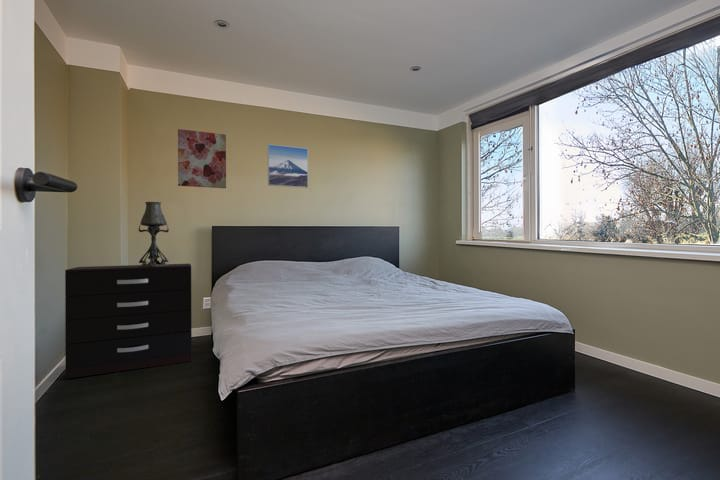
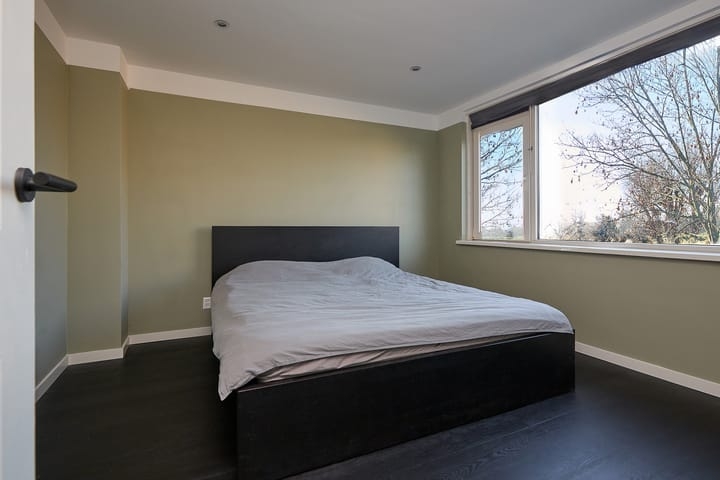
- wall art [177,128,227,189]
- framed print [267,144,309,189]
- dresser [64,263,193,380]
- table lamp [138,201,170,267]
